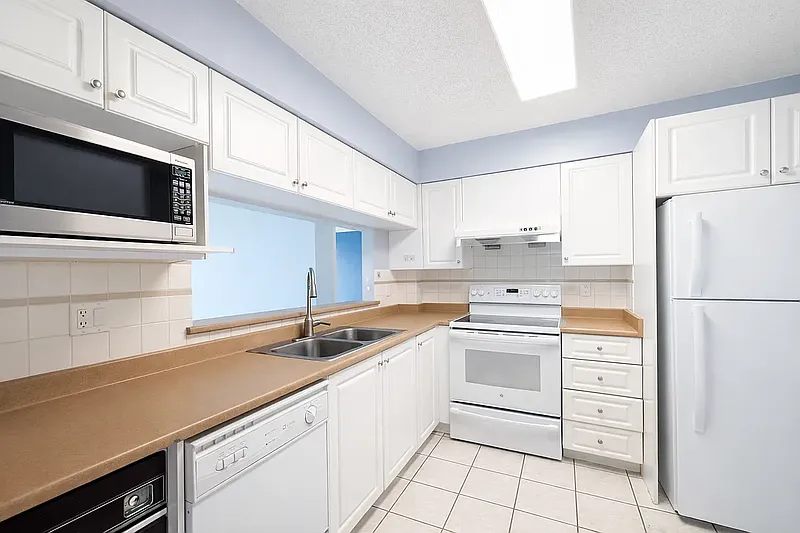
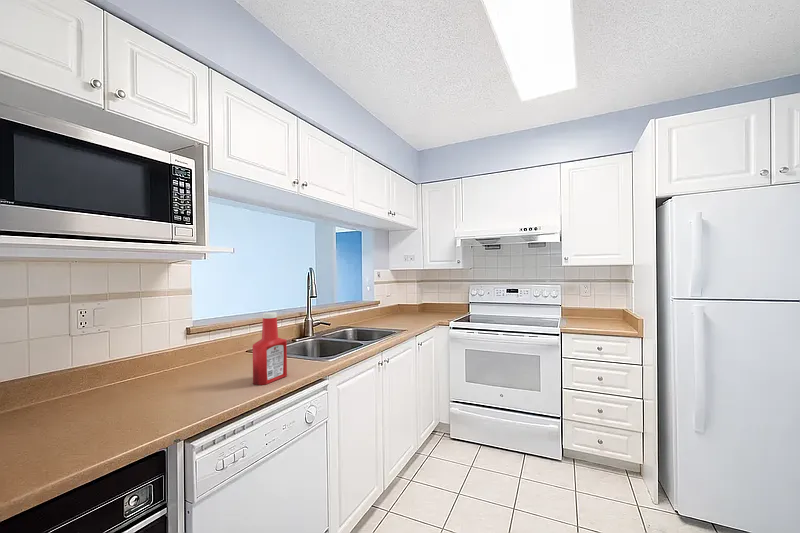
+ soap bottle [252,311,288,386]
